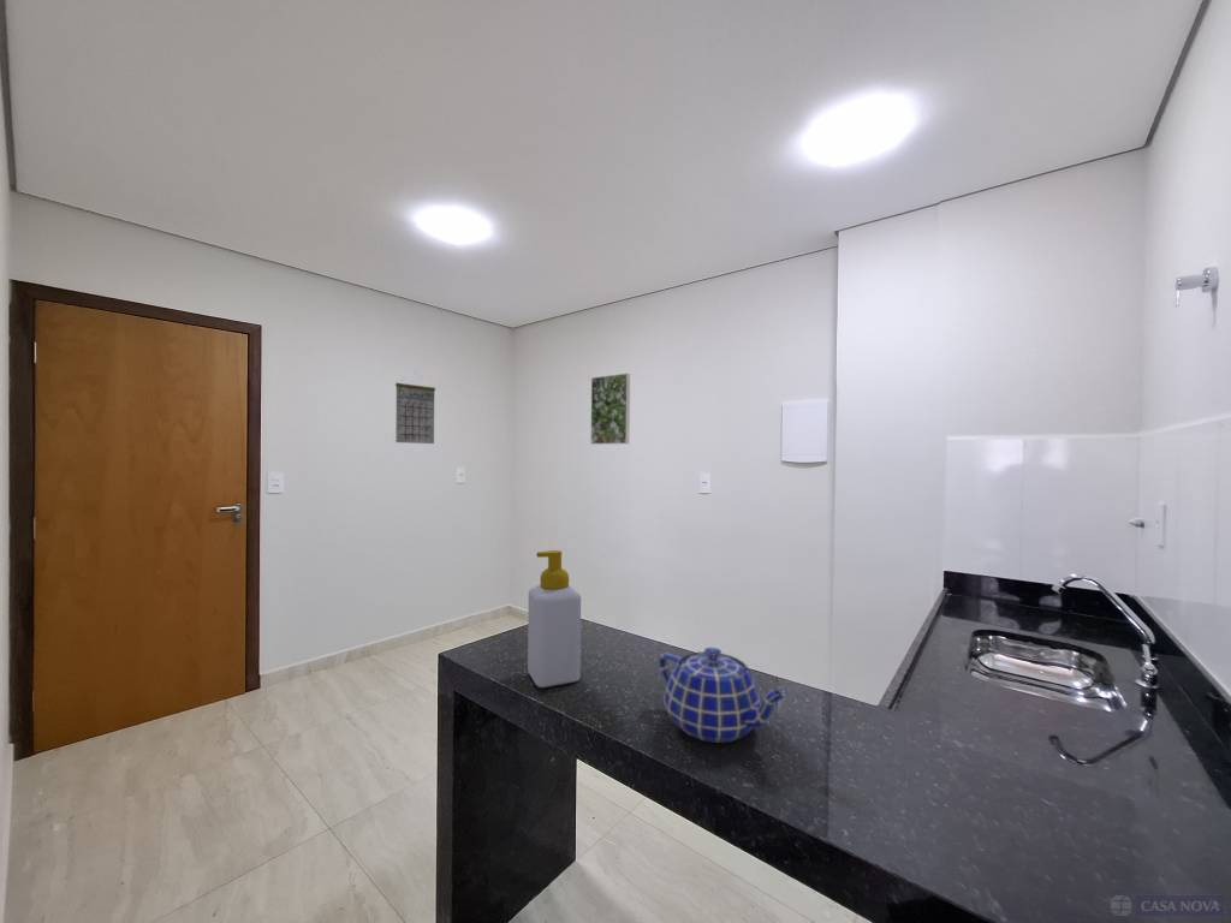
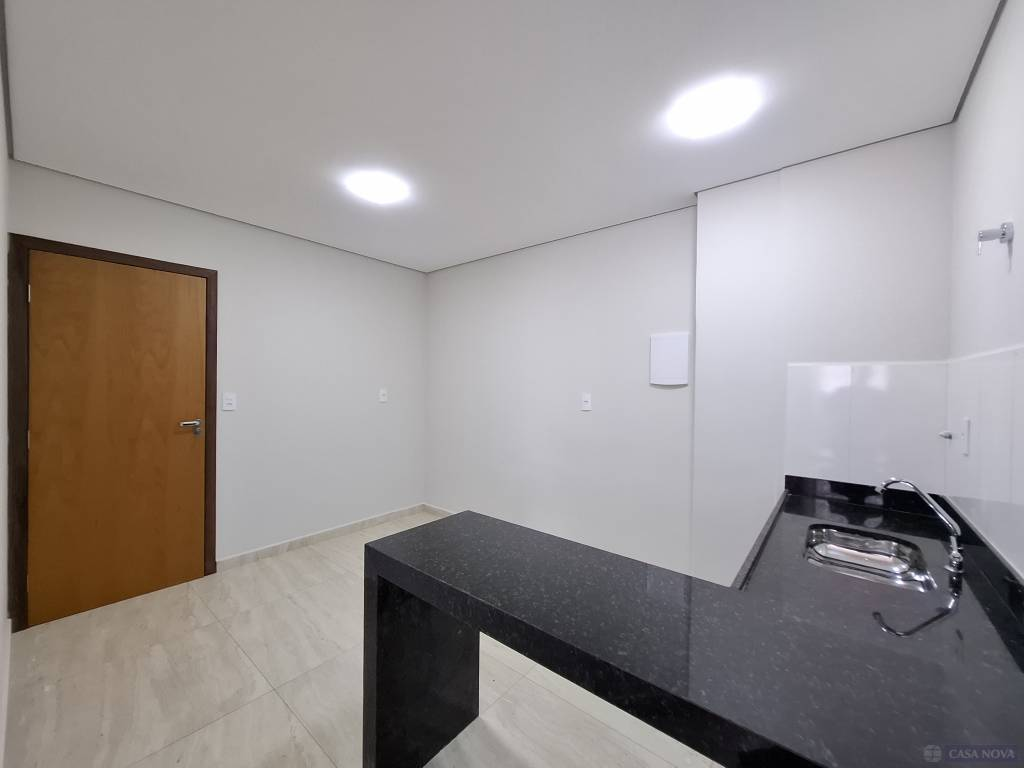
- teapot [658,647,790,744]
- soap bottle [527,549,582,689]
- calendar [394,370,436,445]
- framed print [589,373,631,446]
